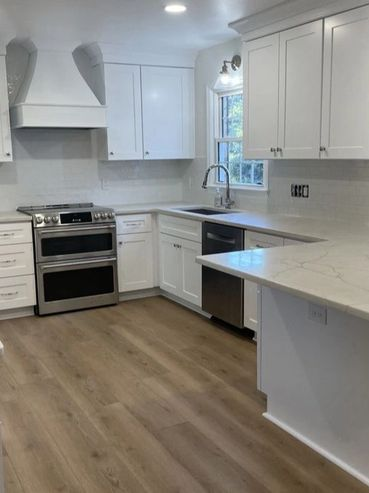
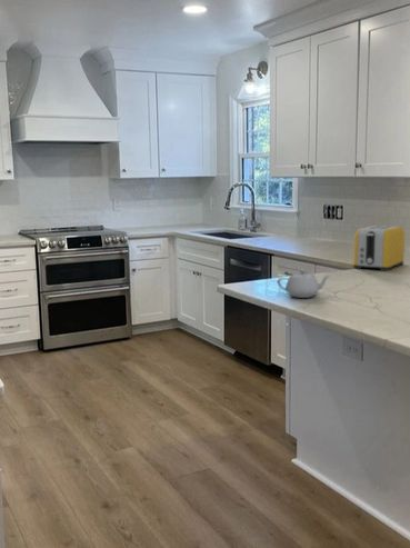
+ teapot [277,269,331,299]
+ toaster [352,225,406,272]
